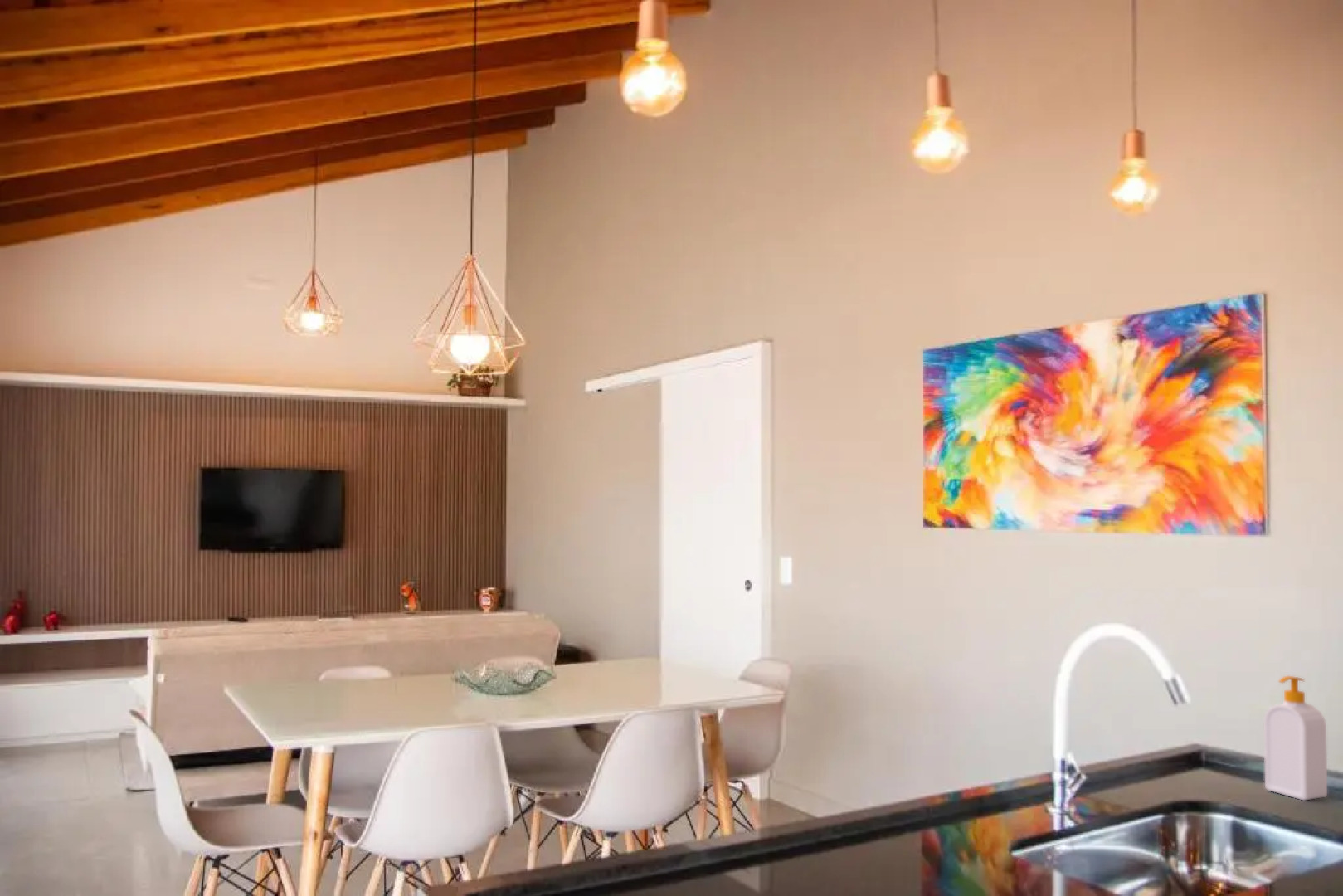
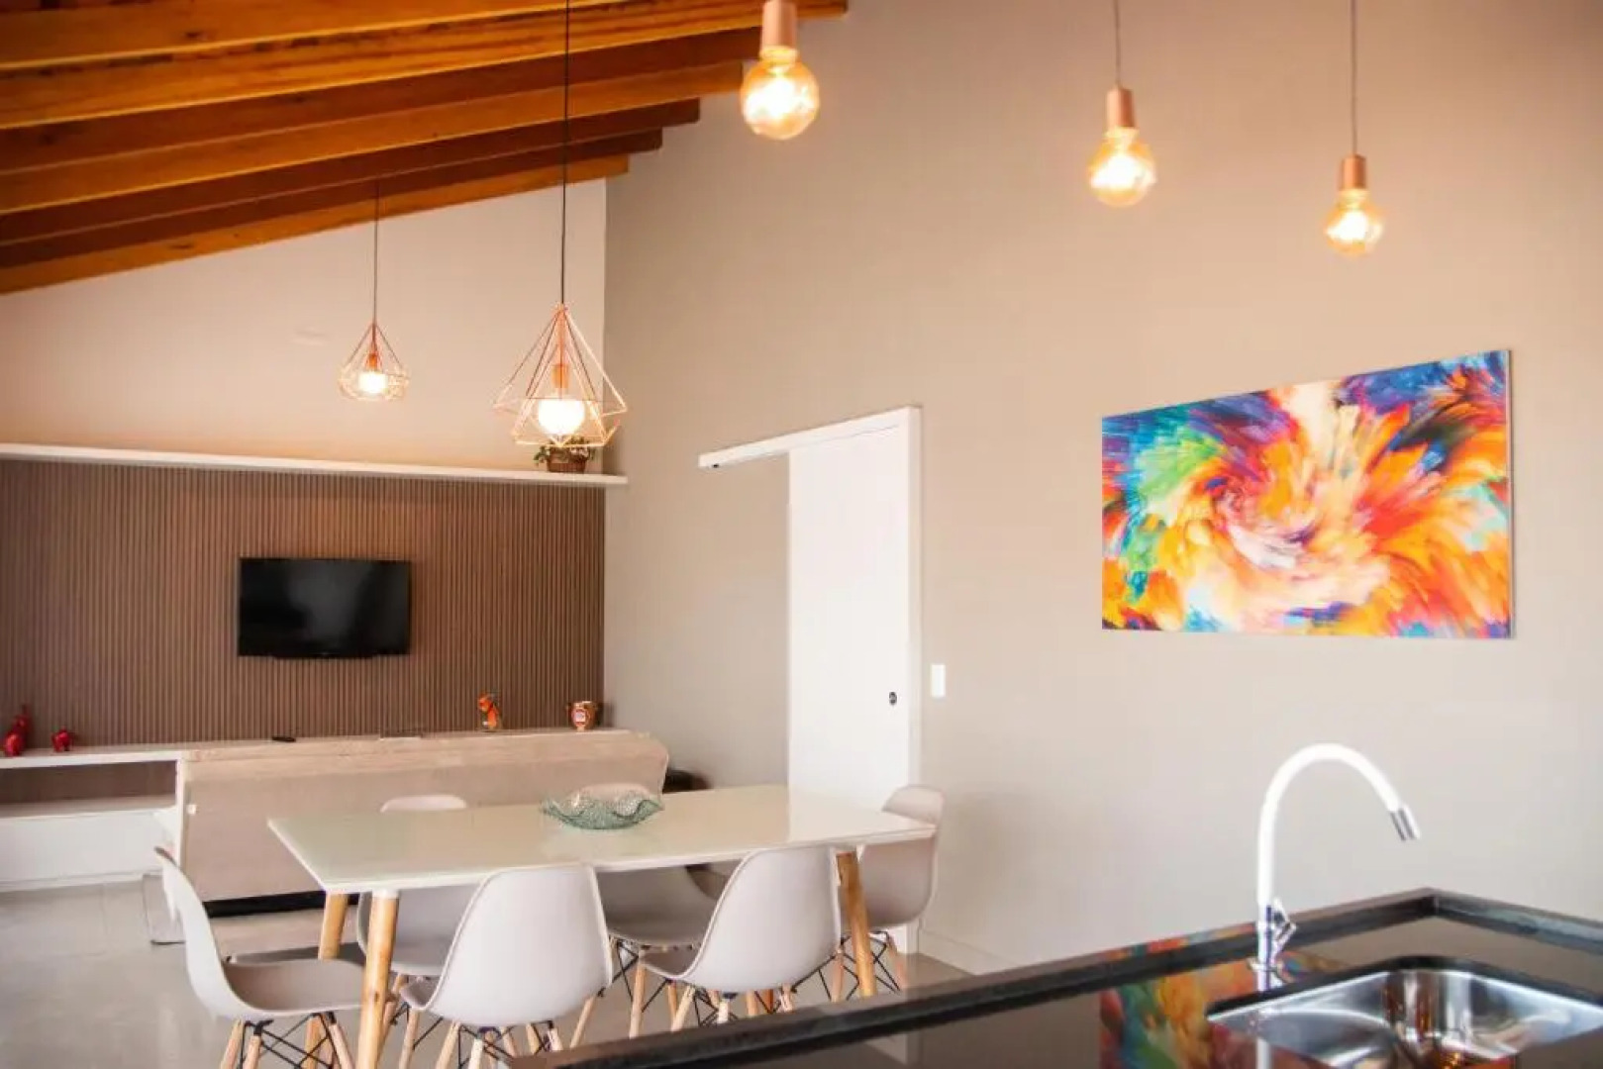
- soap bottle [1263,675,1328,801]
